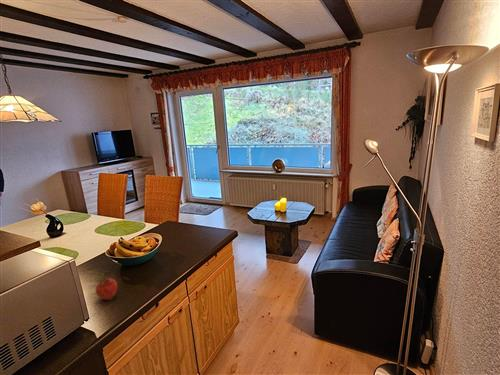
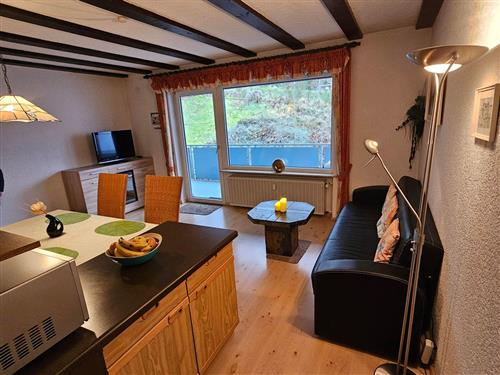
- fruit [95,273,118,301]
